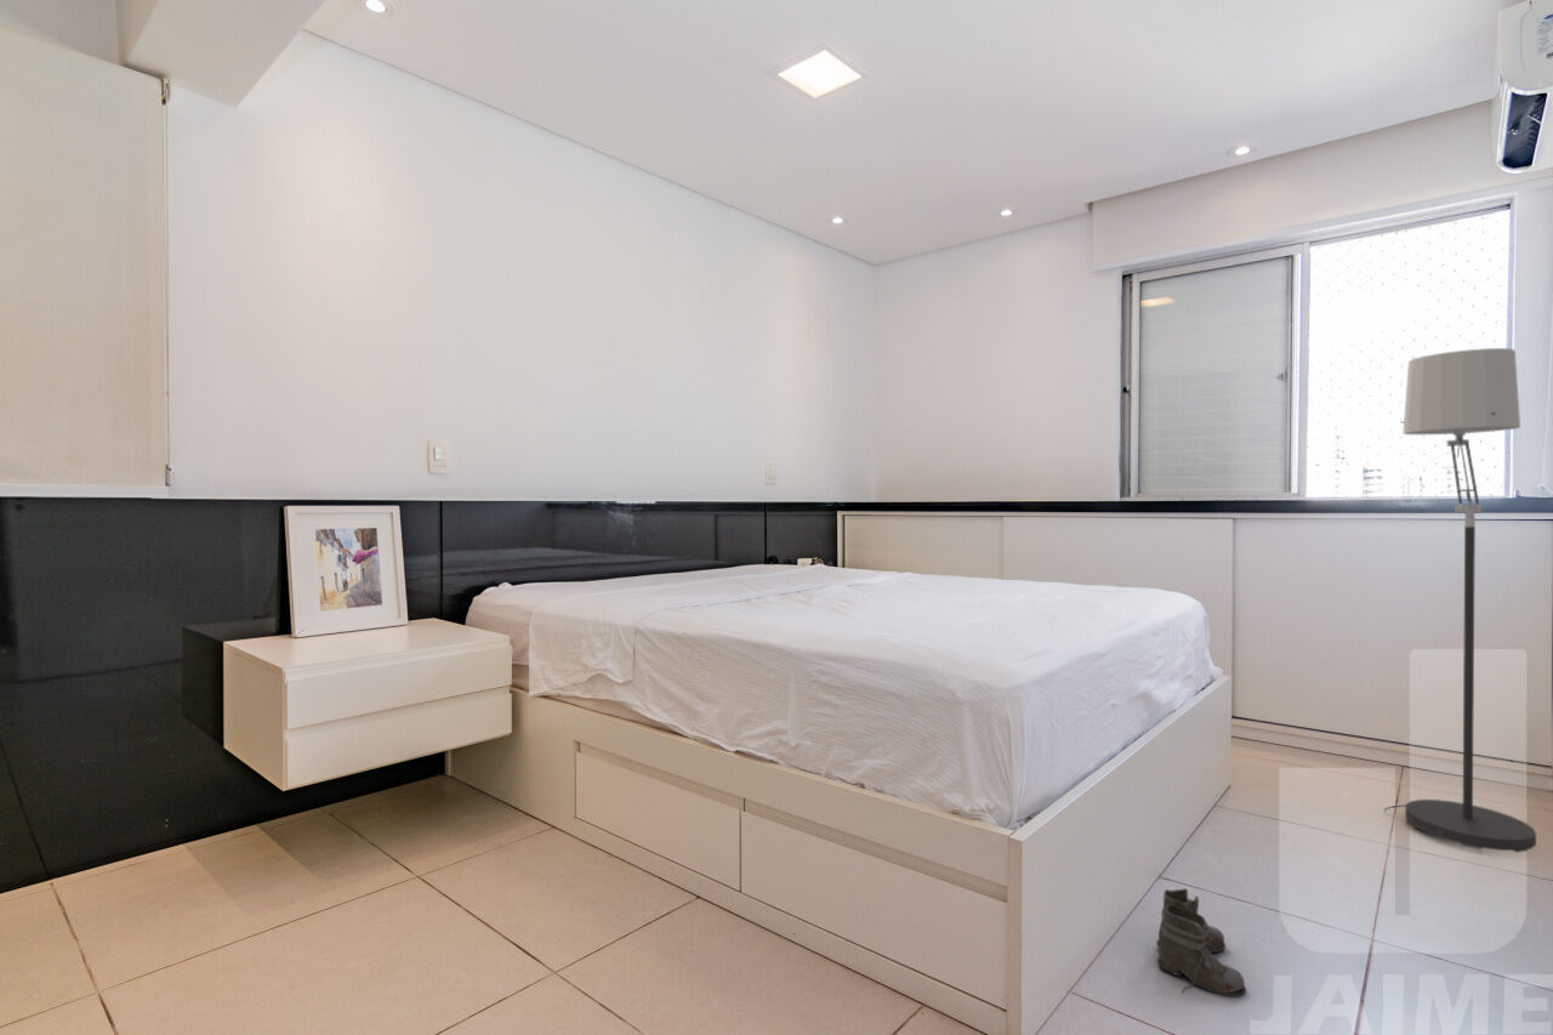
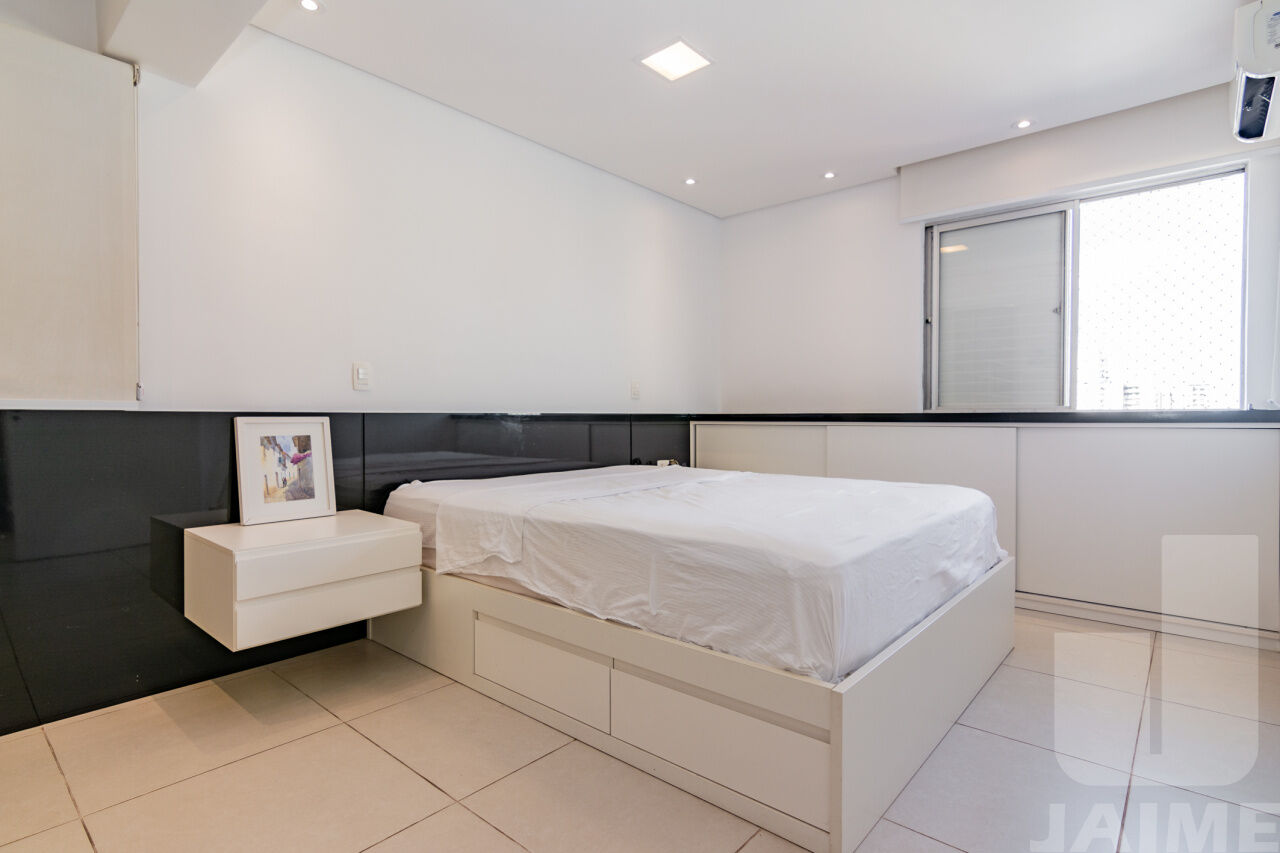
- boots [1155,887,1247,997]
- floor lamp [1382,347,1537,855]
